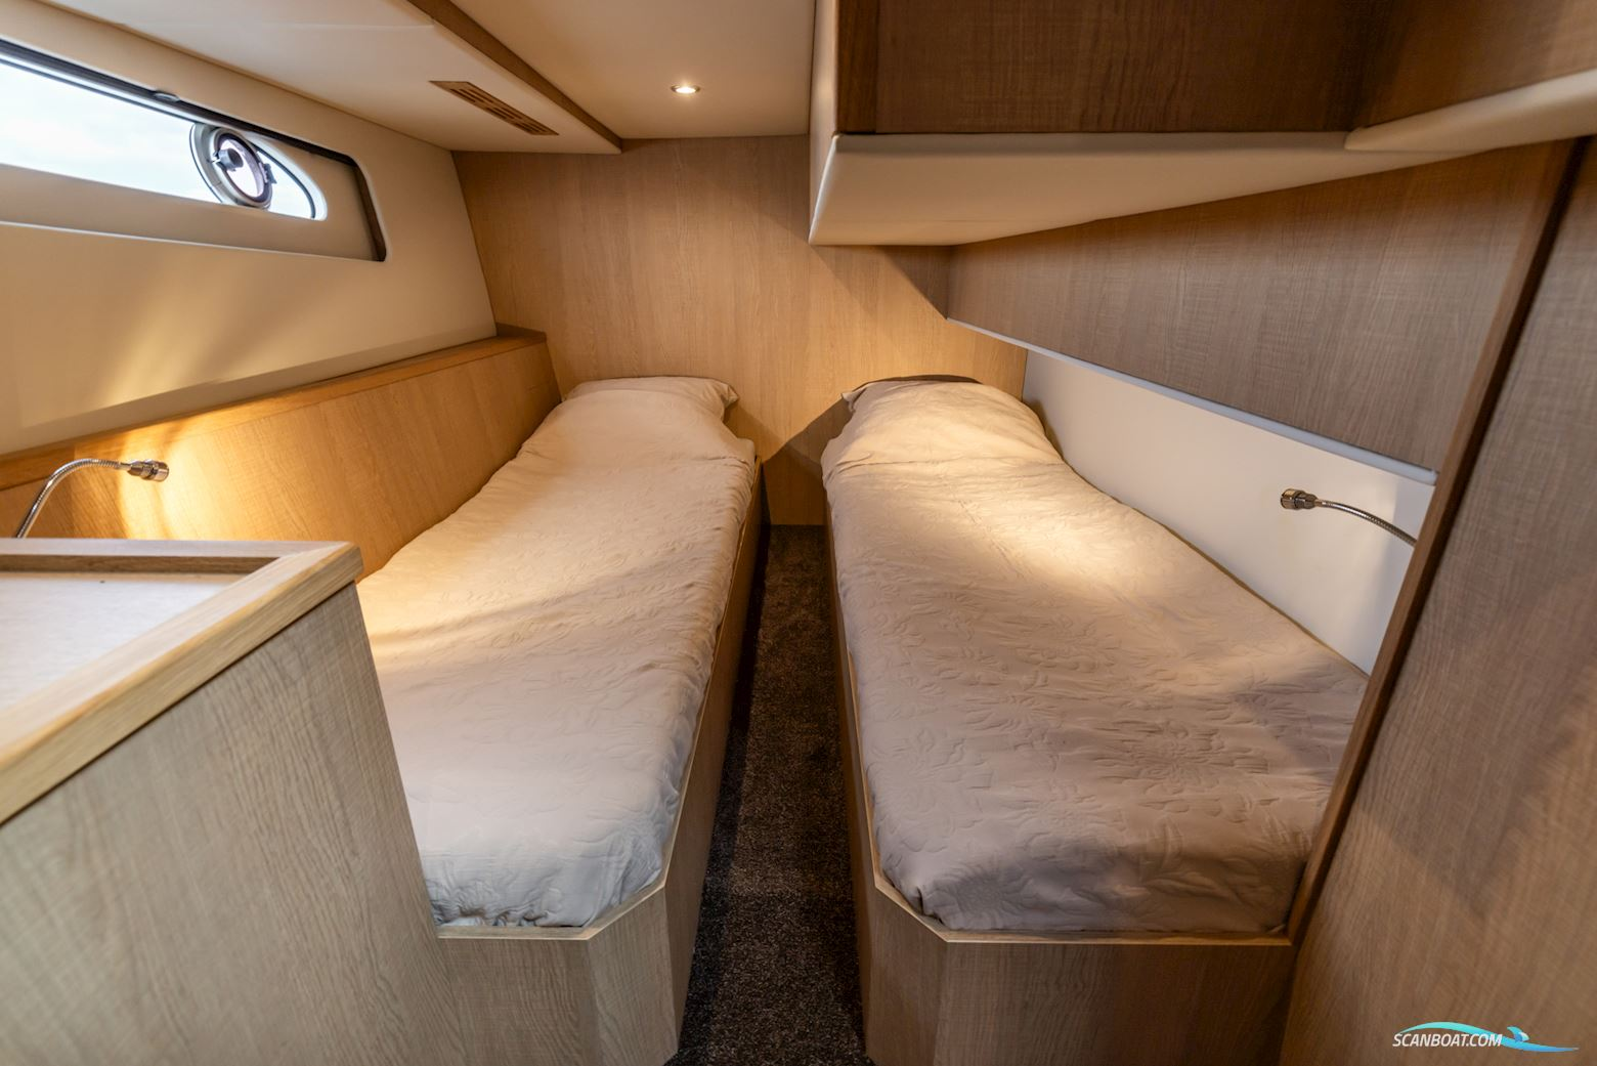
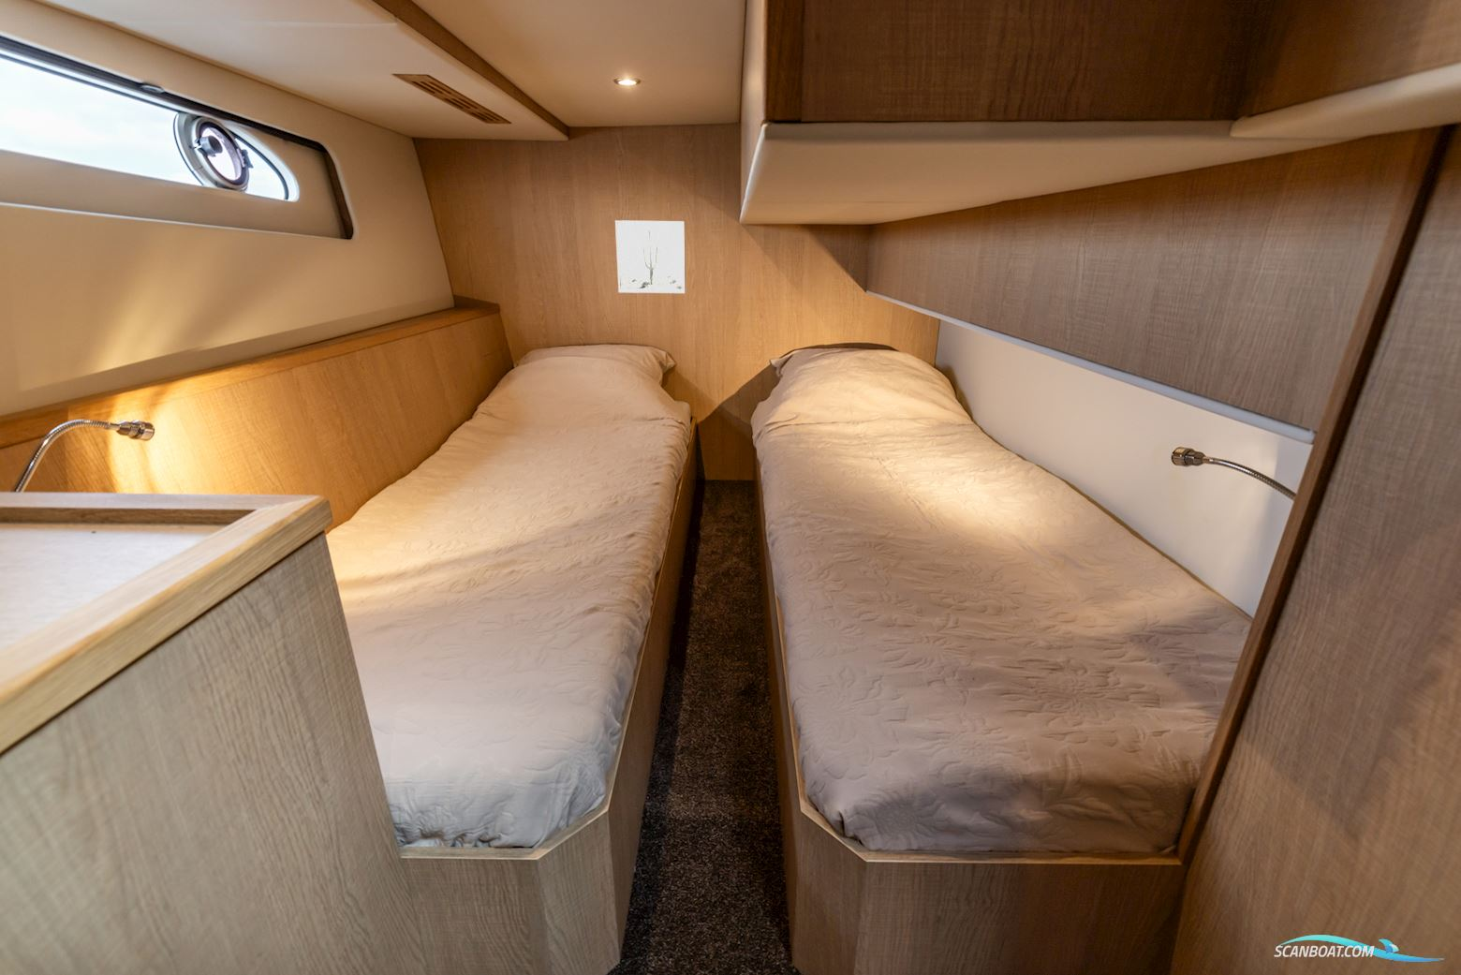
+ wall art [615,219,686,294]
